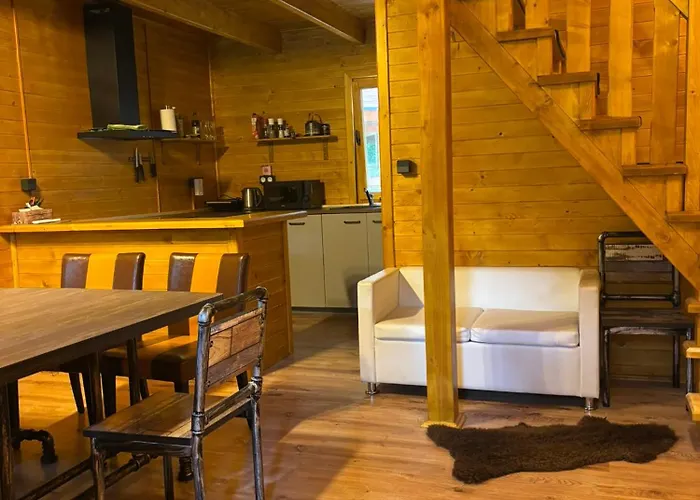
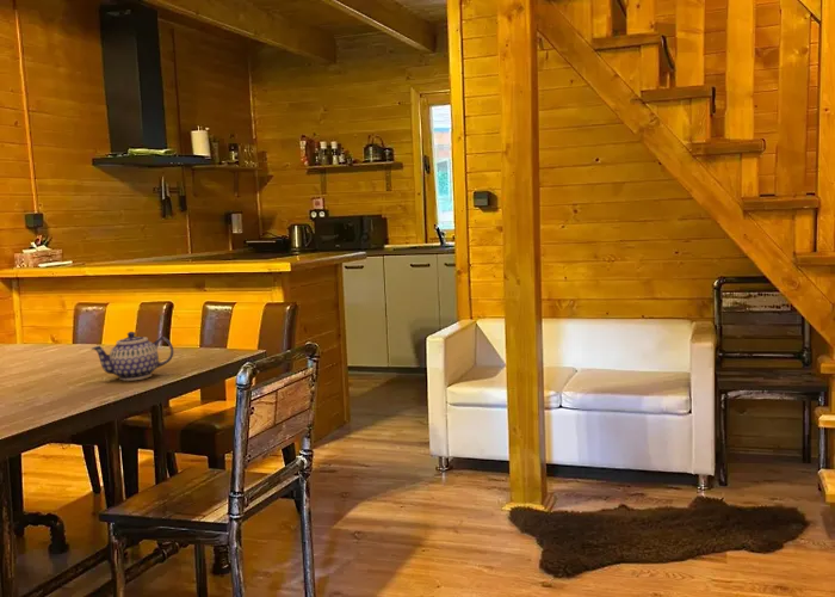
+ teapot [91,331,174,382]
